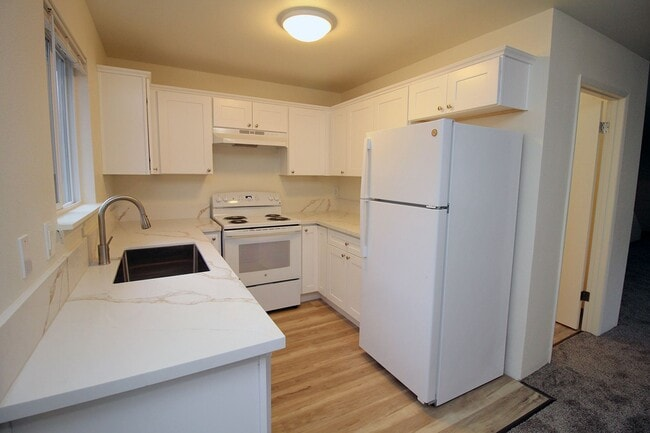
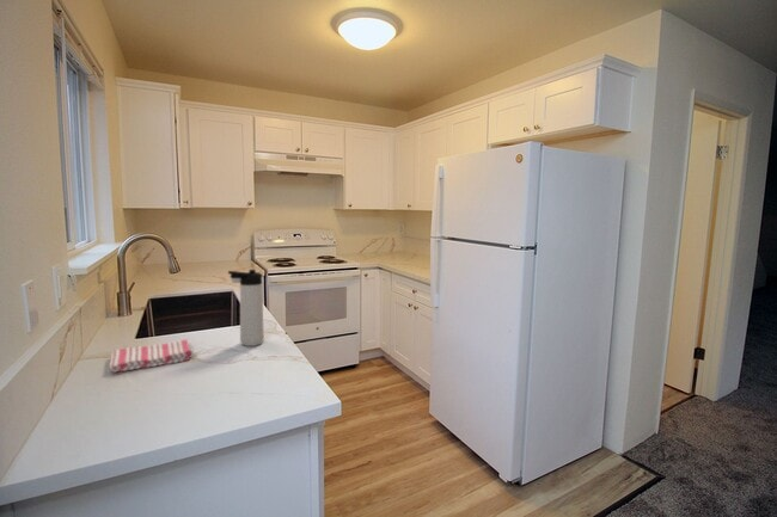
+ dish towel [108,338,194,374]
+ thermos bottle [227,269,265,347]
